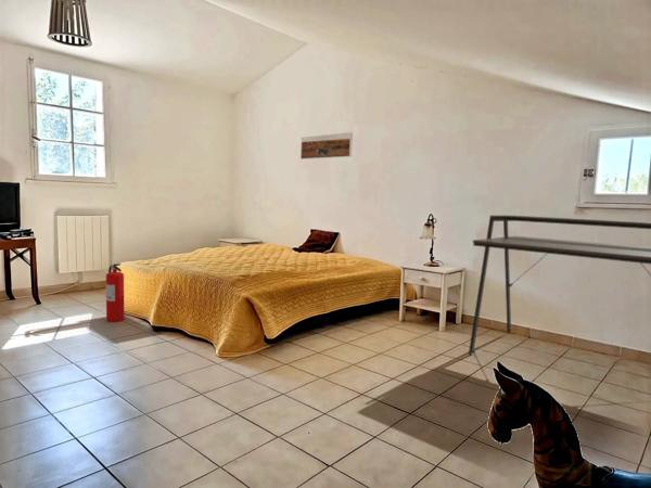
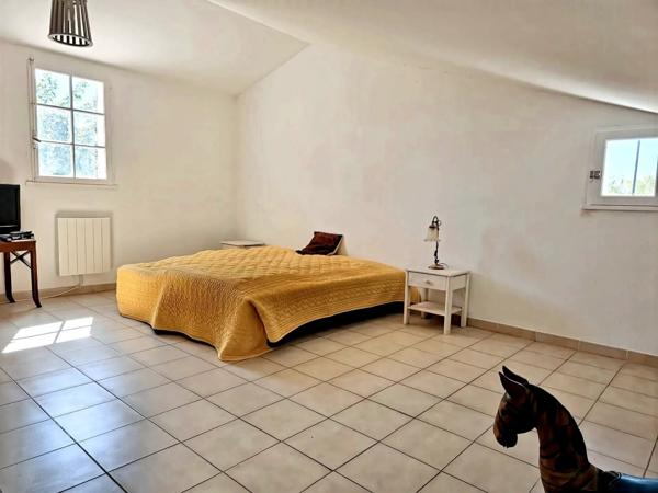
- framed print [299,131,354,160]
- fire extinguisher [105,262,125,323]
- desk [468,215,651,356]
